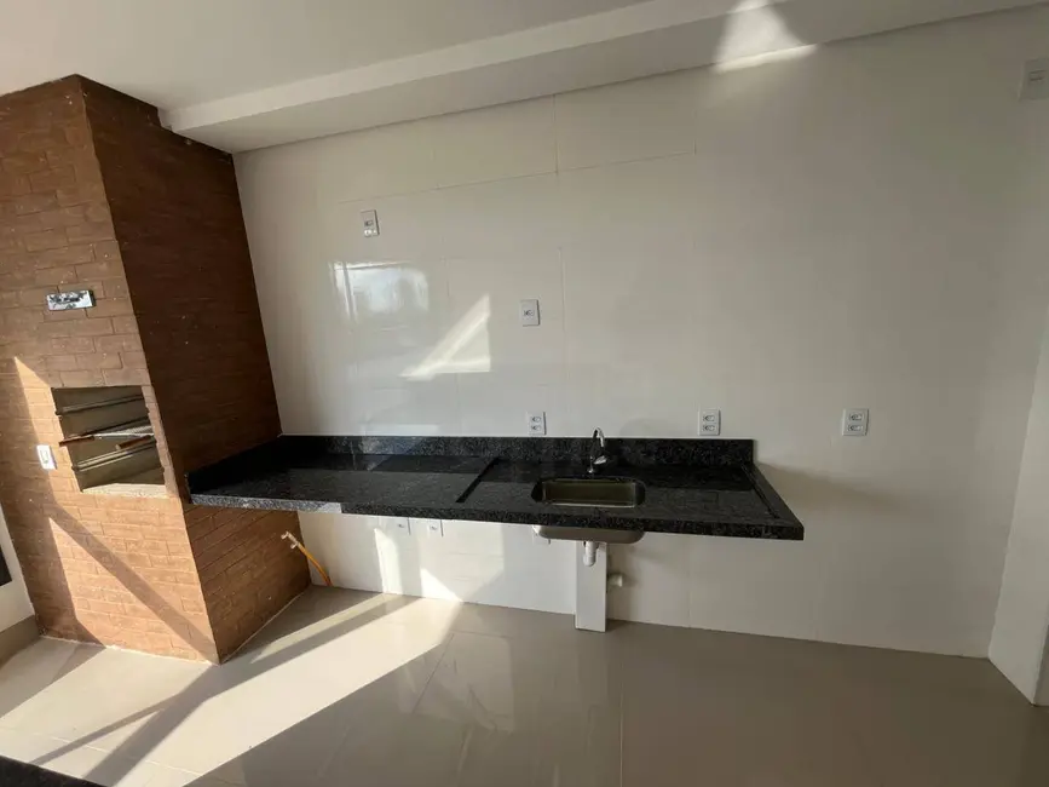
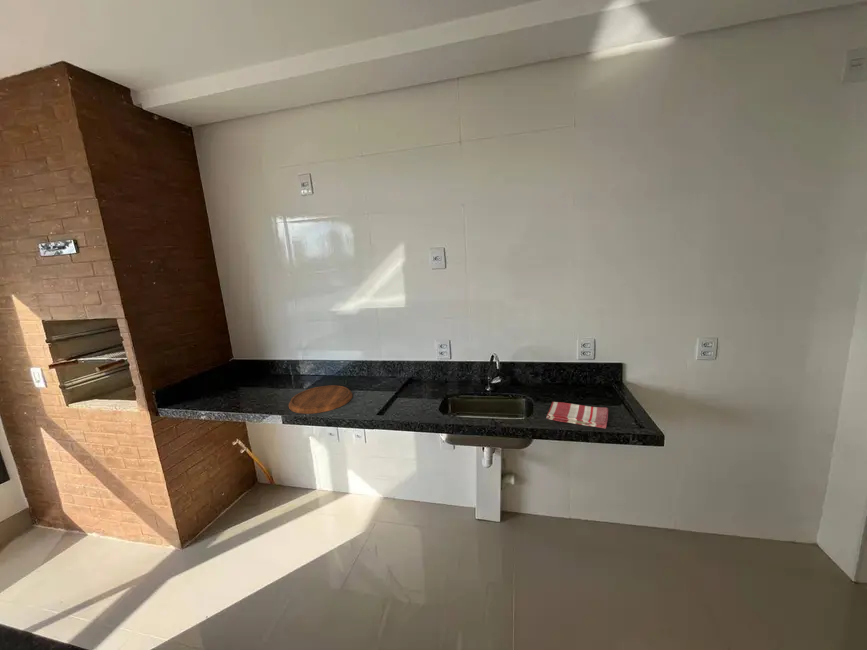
+ dish towel [546,401,609,430]
+ cutting board [288,384,353,415]
